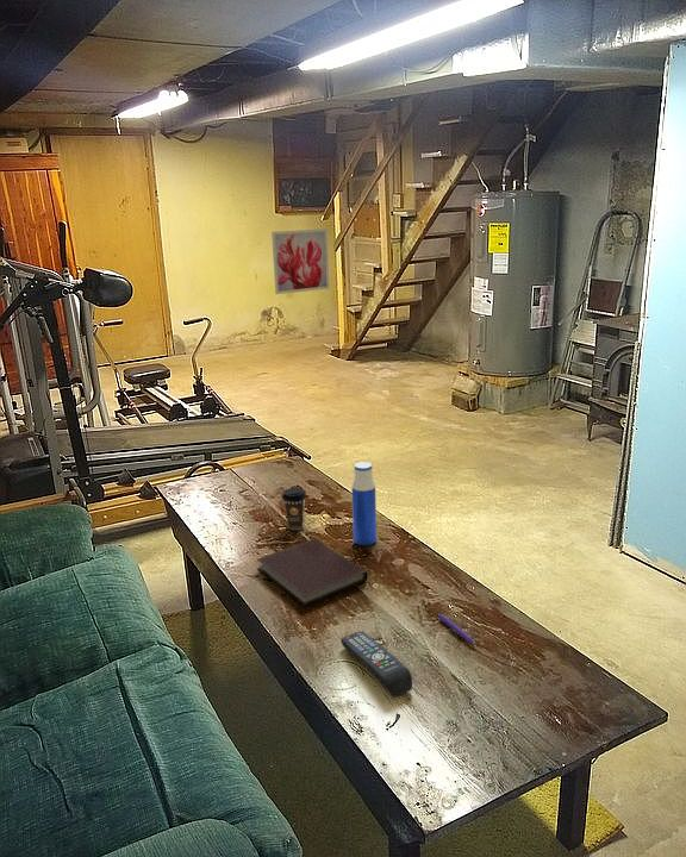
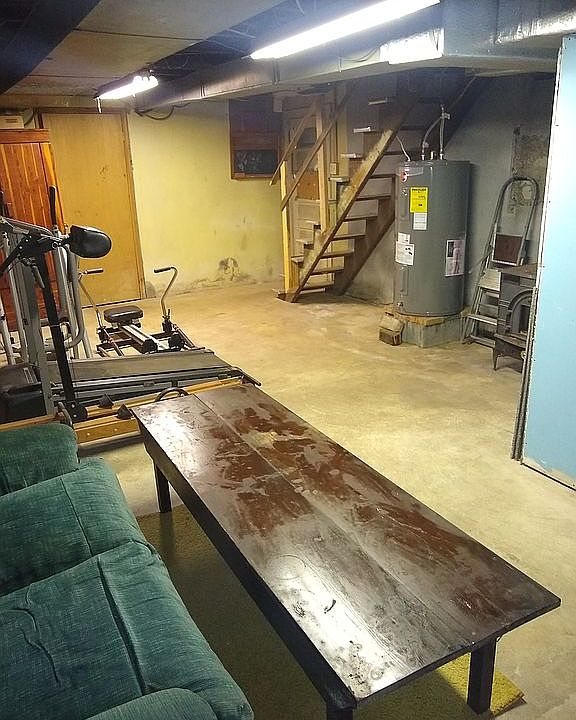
- wall art [270,227,330,295]
- water bottle [351,461,378,546]
- notebook [256,538,369,608]
- remote control [339,631,413,698]
- coffee cup [281,487,307,531]
- pen [437,613,478,646]
